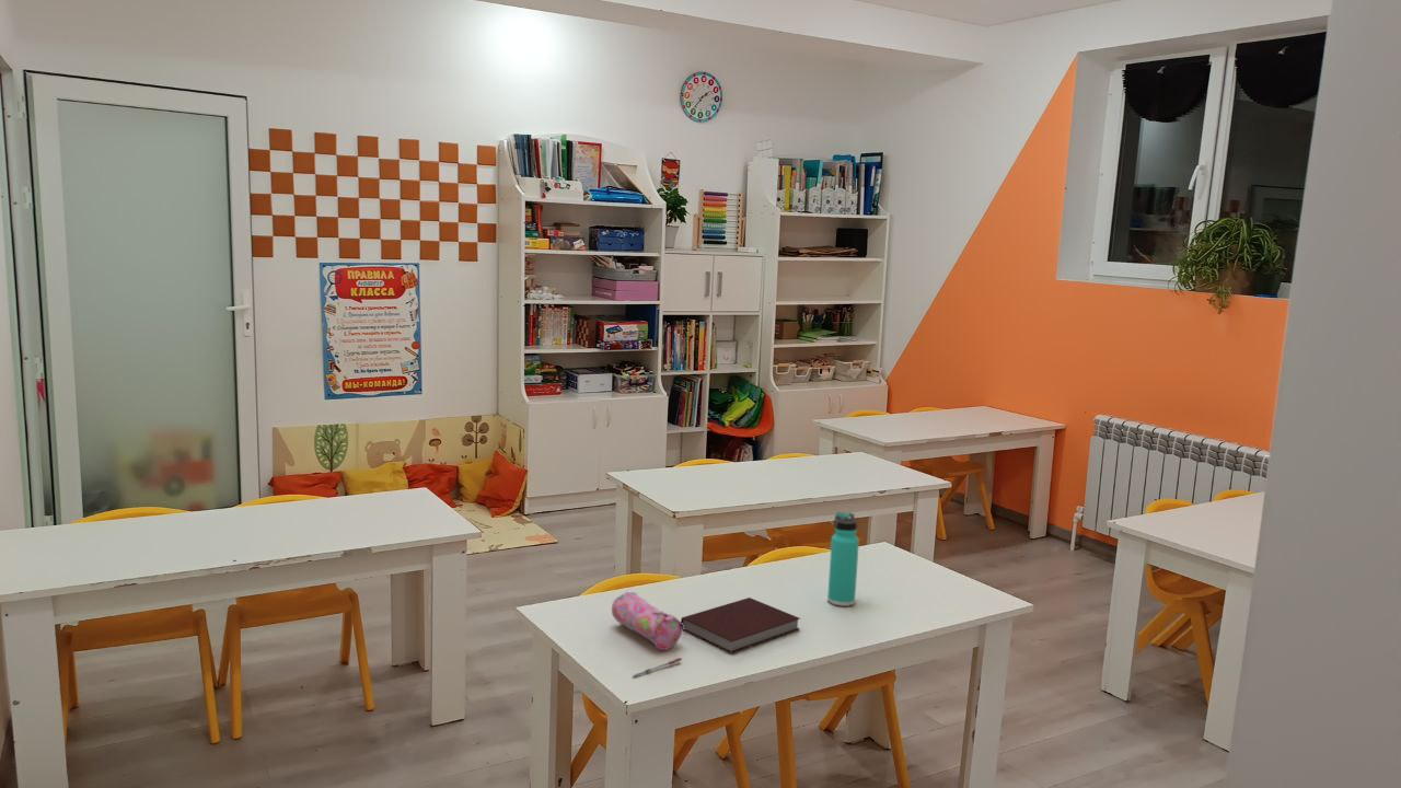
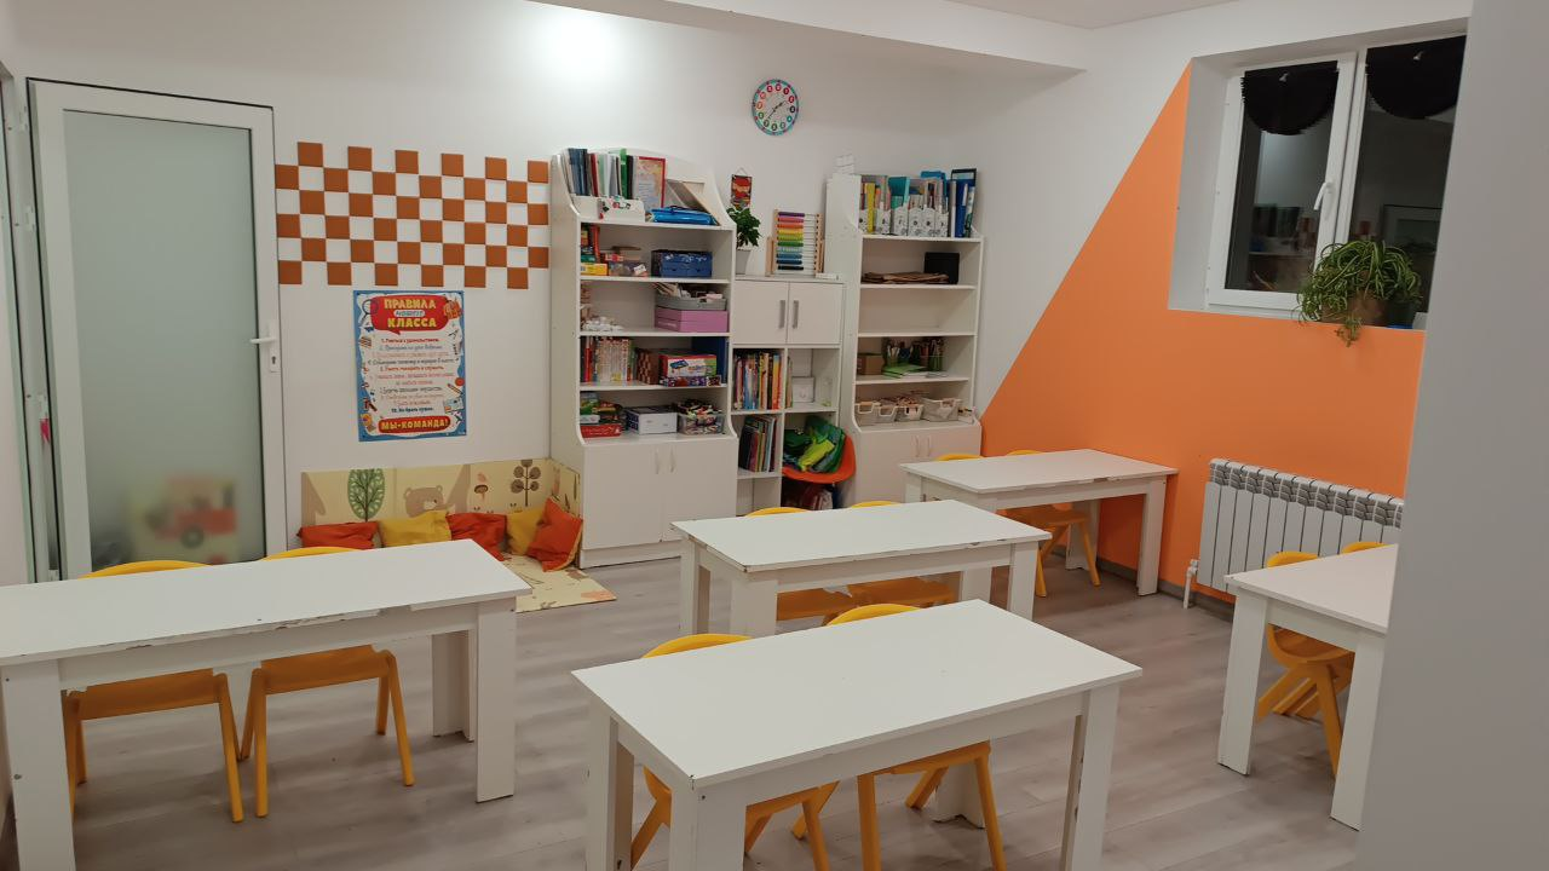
- pen [632,657,683,677]
- notebook [680,596,801,653]
- pencil case [611,591,685,651]
- thermos bottle [826,511,860,607]
